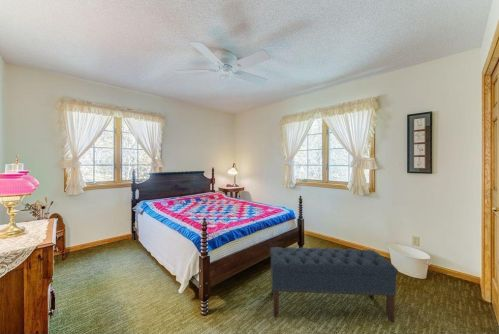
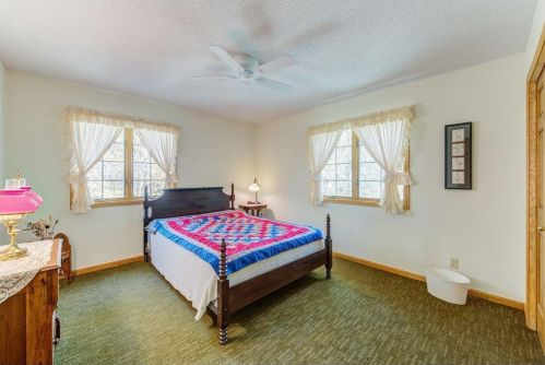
- bench [269,246,399,323]
